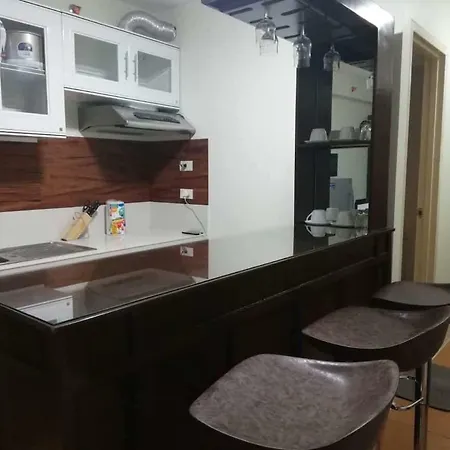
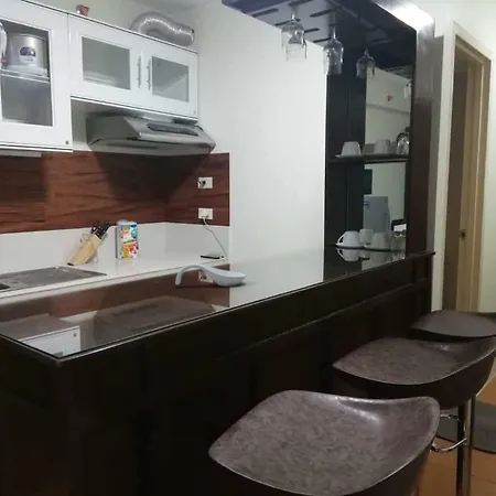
+ spoon rest [174,262,247,288]
